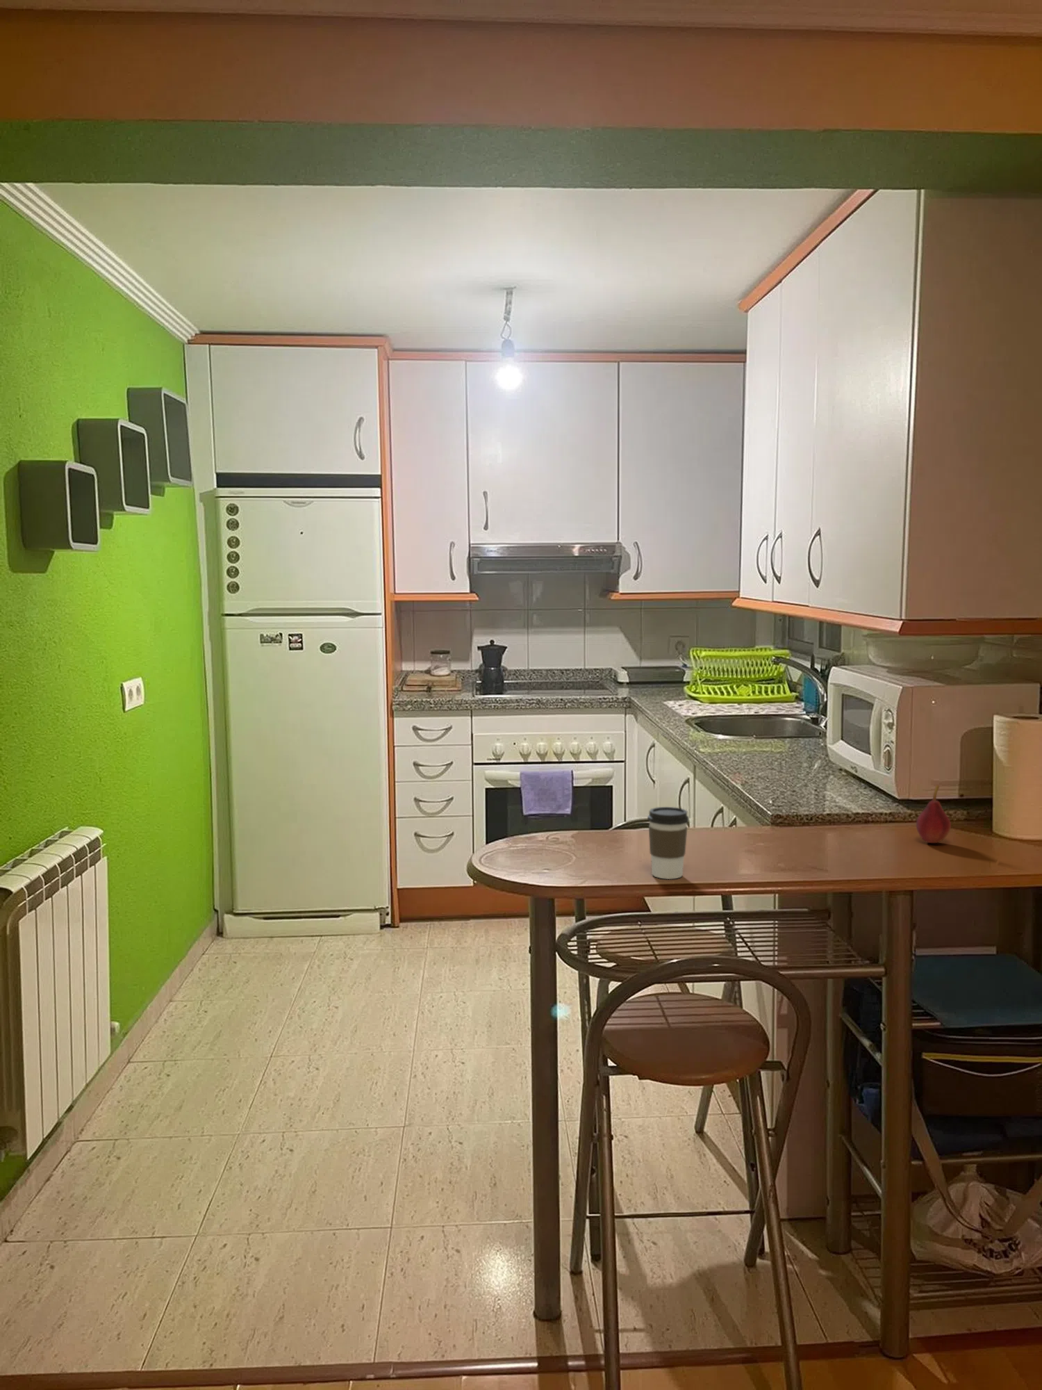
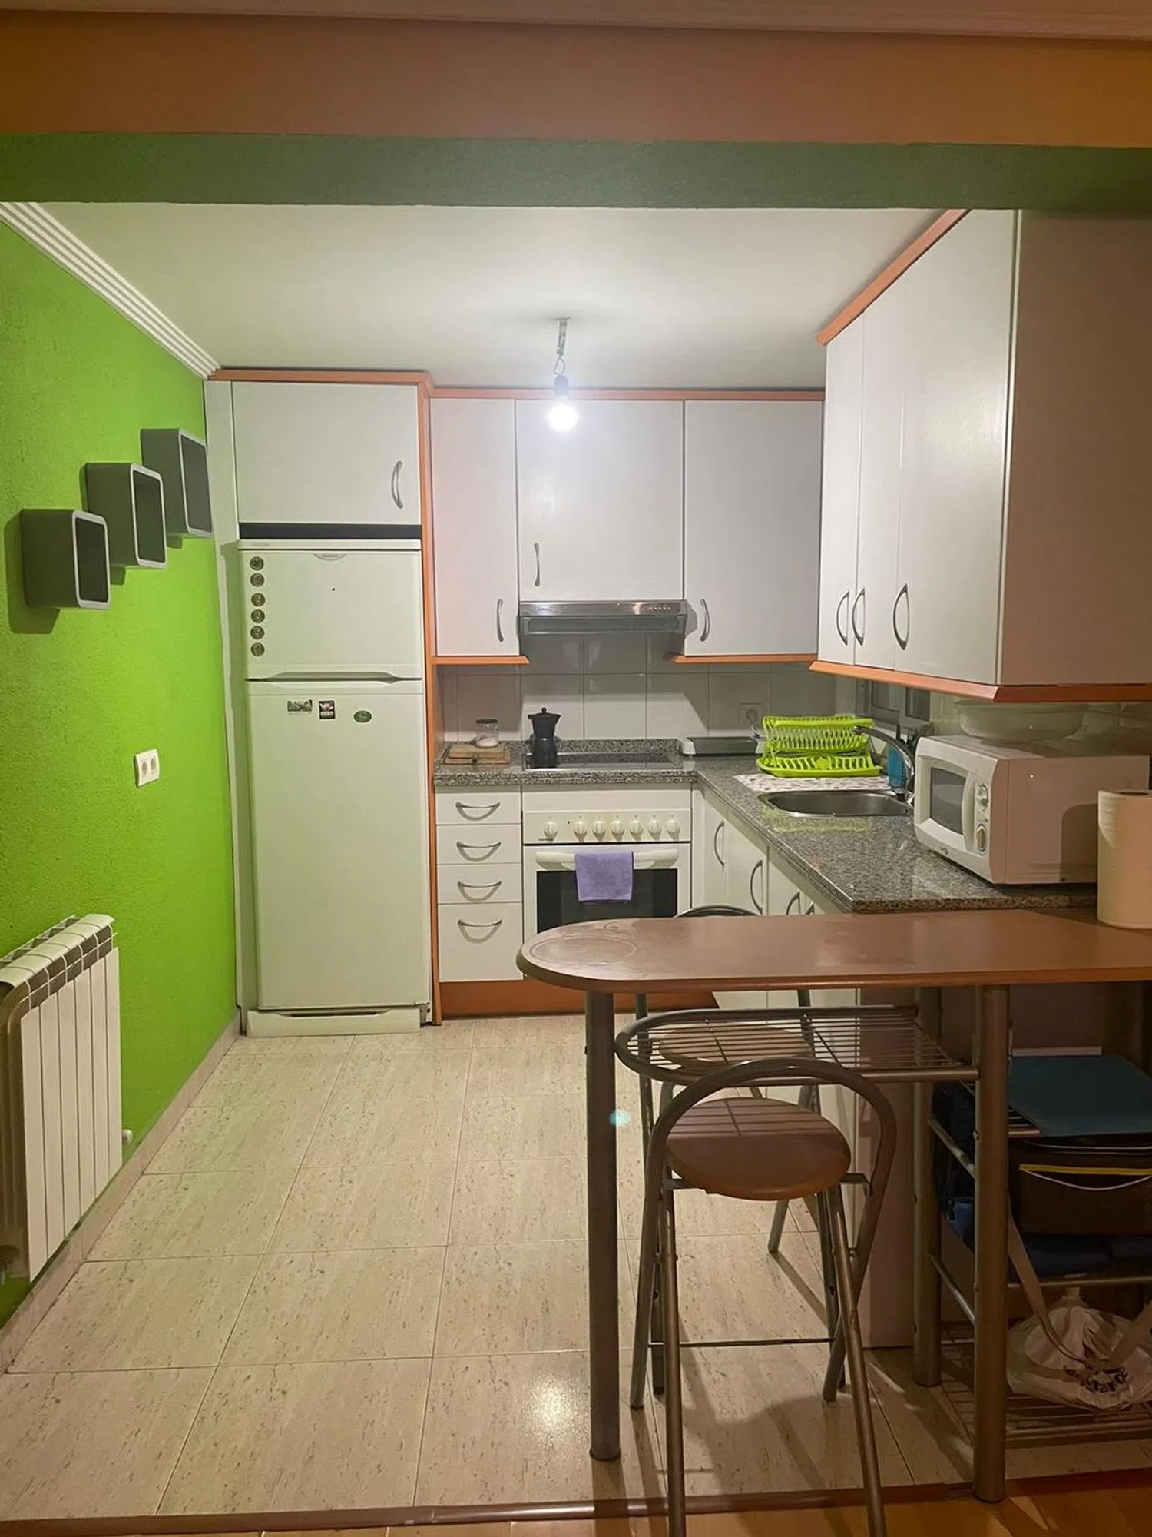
- fruit [915,784,951,844]
- coffee cup [647,807,690,880]
